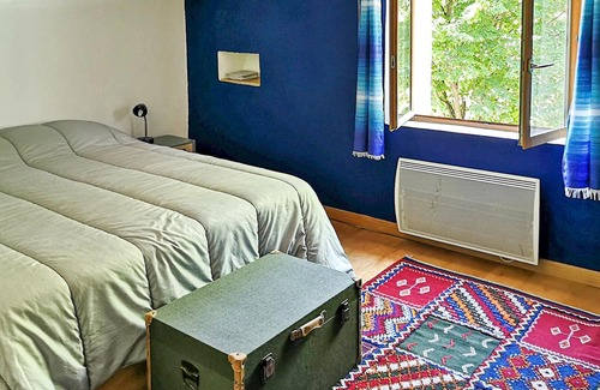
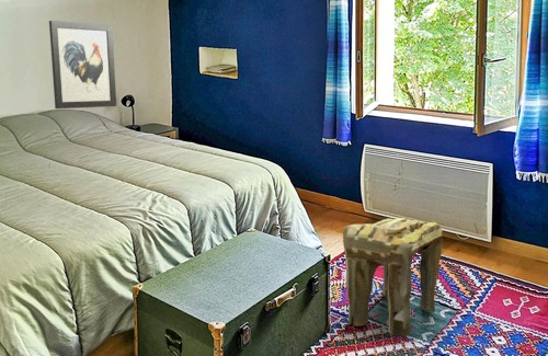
+ stool [342,217,444,337]
+ wall art [48,20,117,110]
